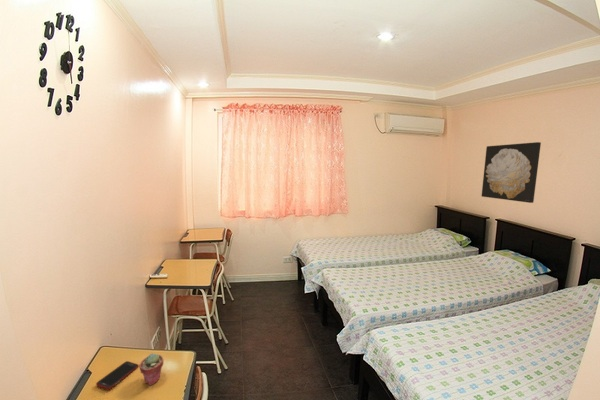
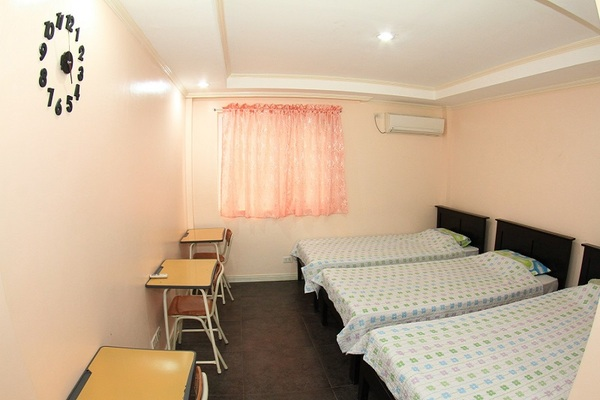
- cell phone [95,360,139,391]
- potted succulent [139,353,164,386]
- wall art [481,141,542,204]
